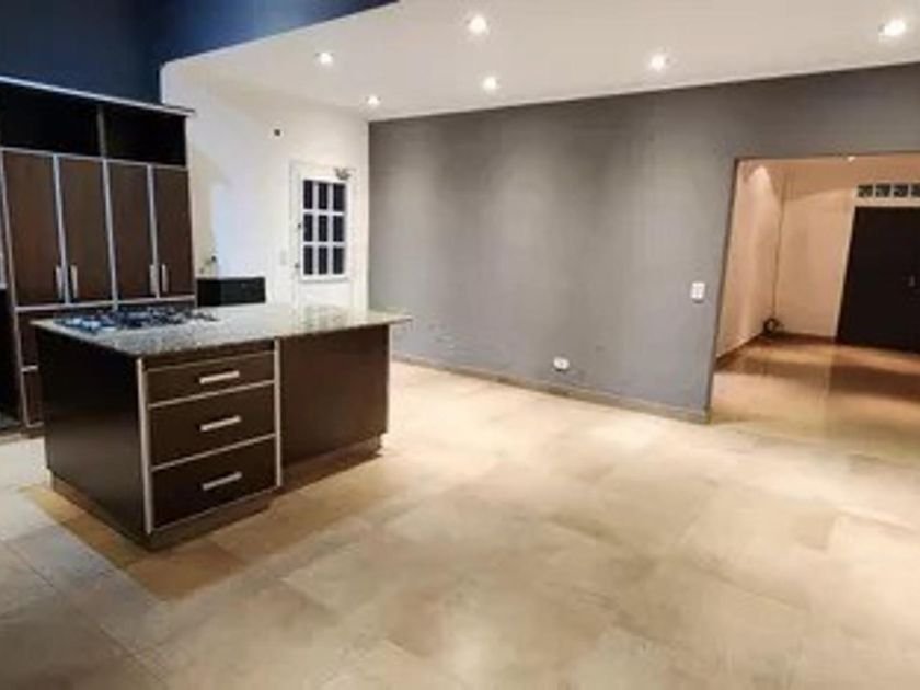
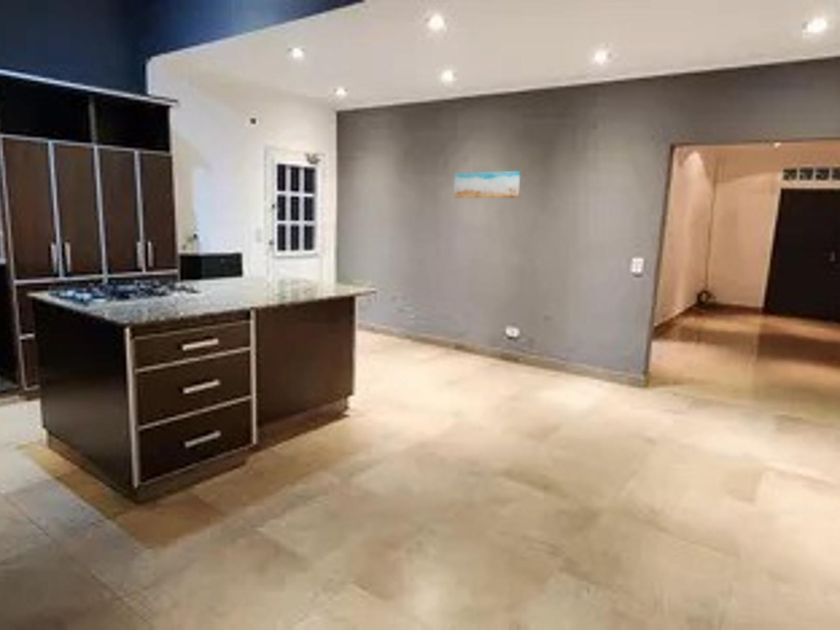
+ wall art [453,170,522,199]
